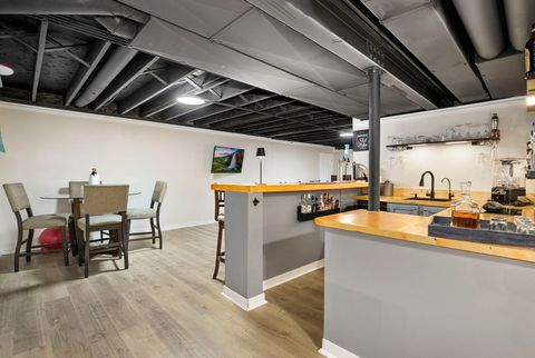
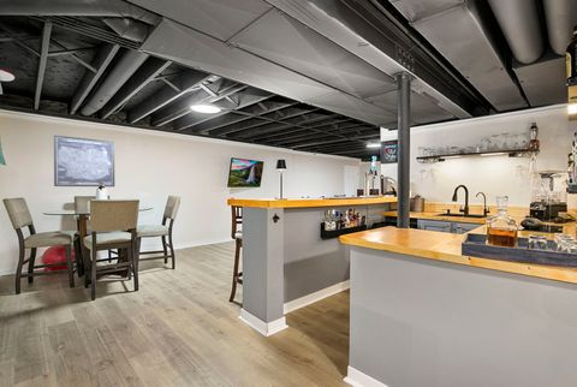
+ wall art [53,133,115,187]
